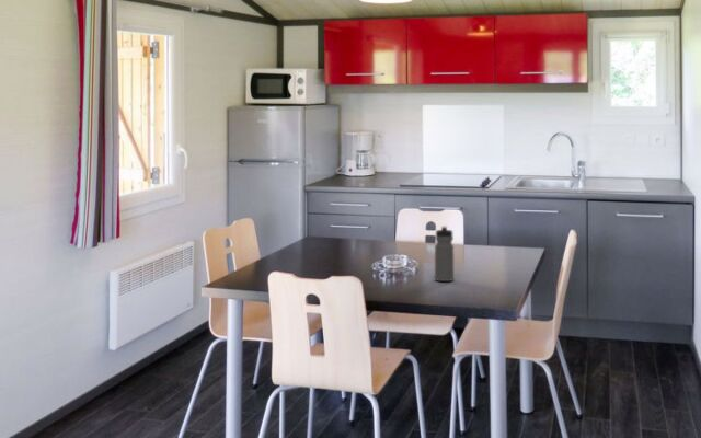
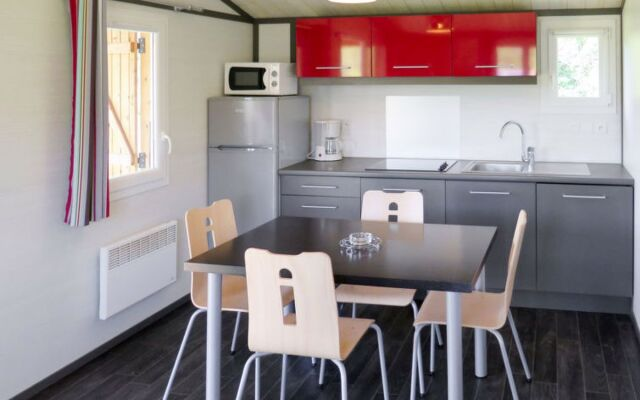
- water bottle [434,226,455,283]
